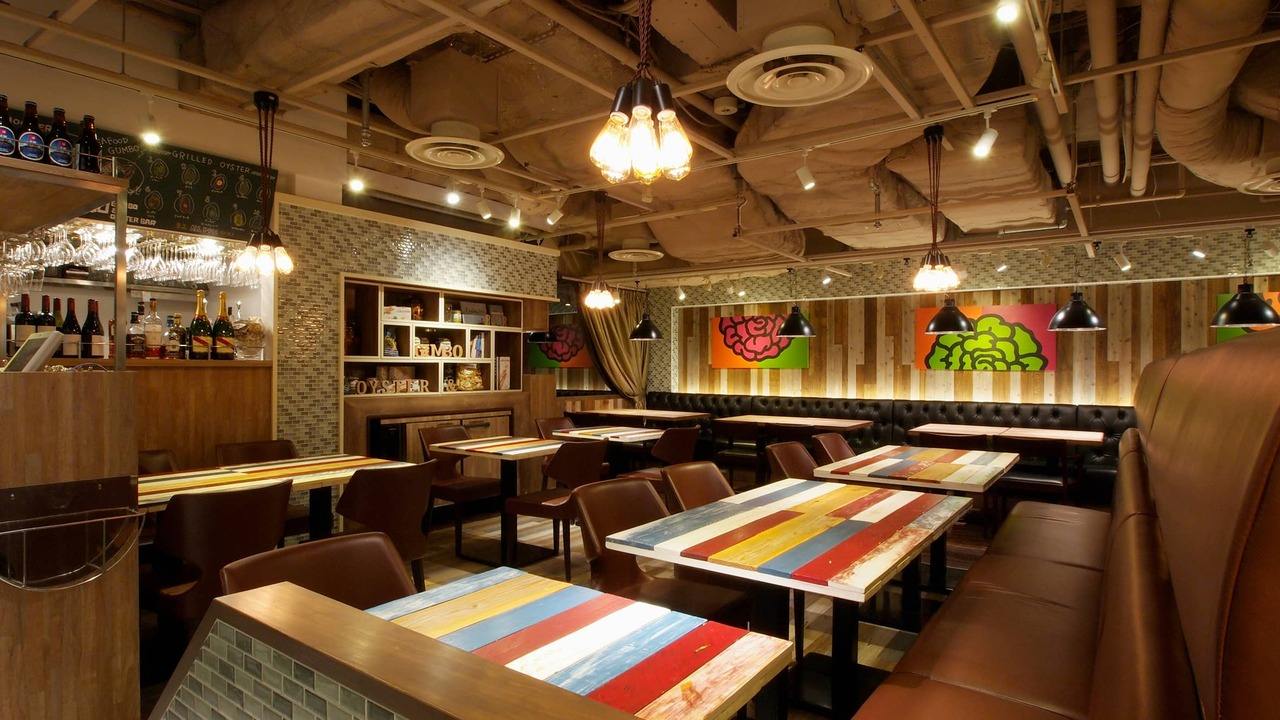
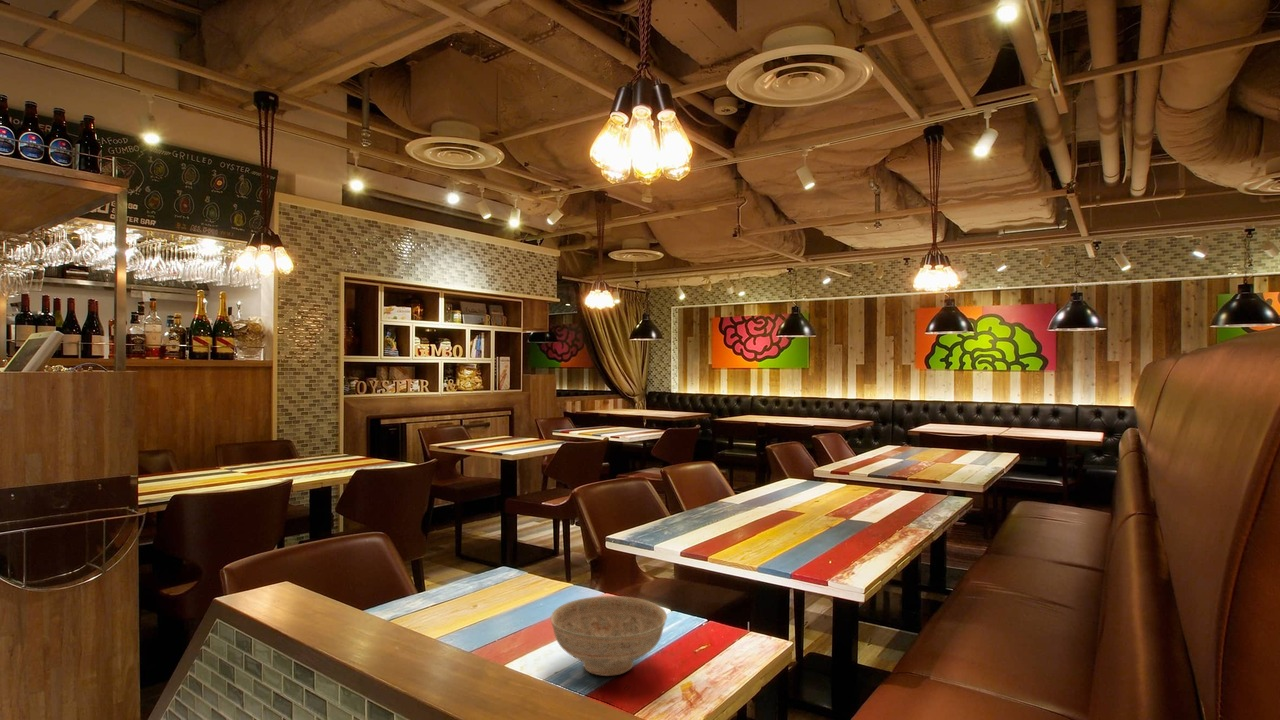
+ decorative bowl [550,595,668,677]
